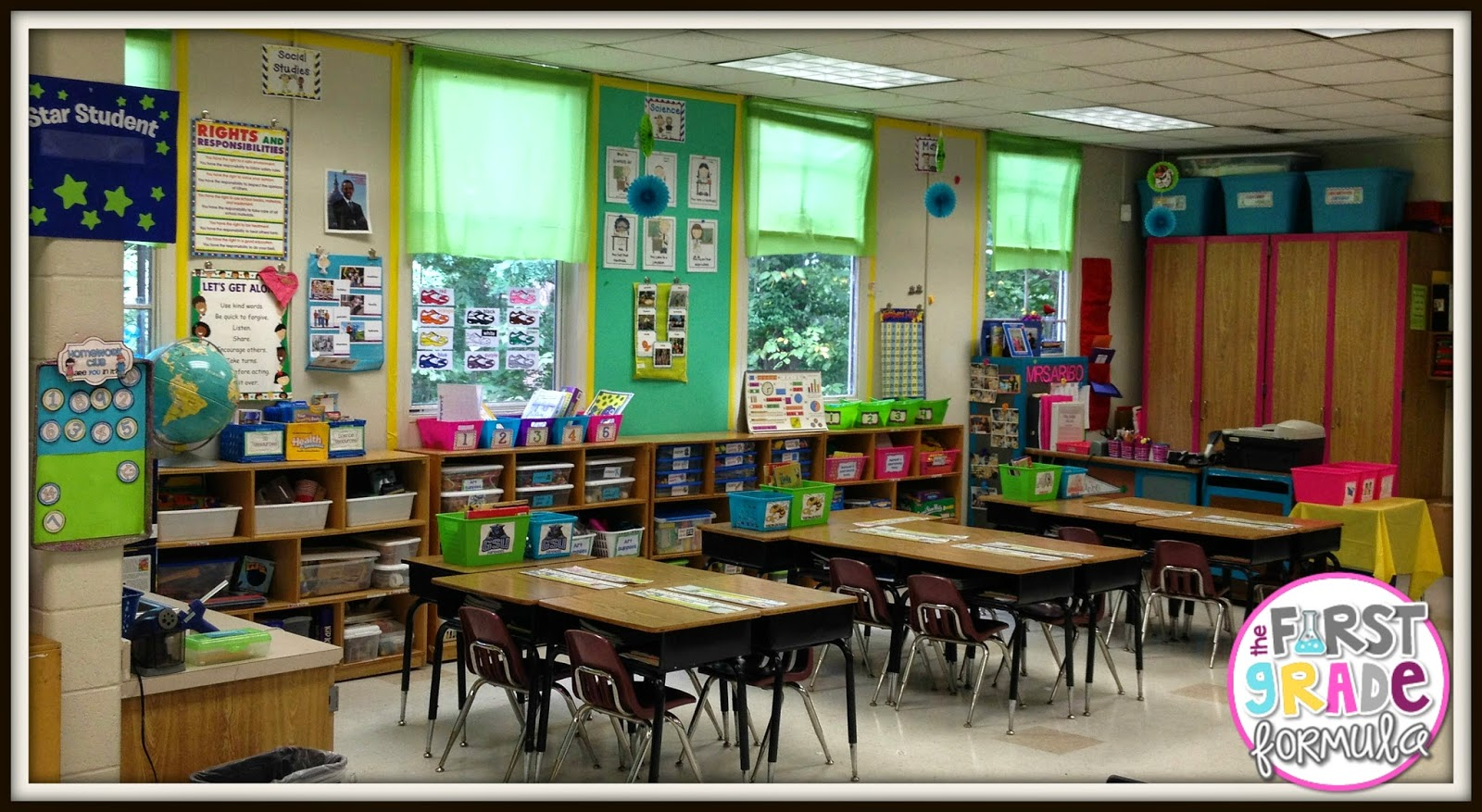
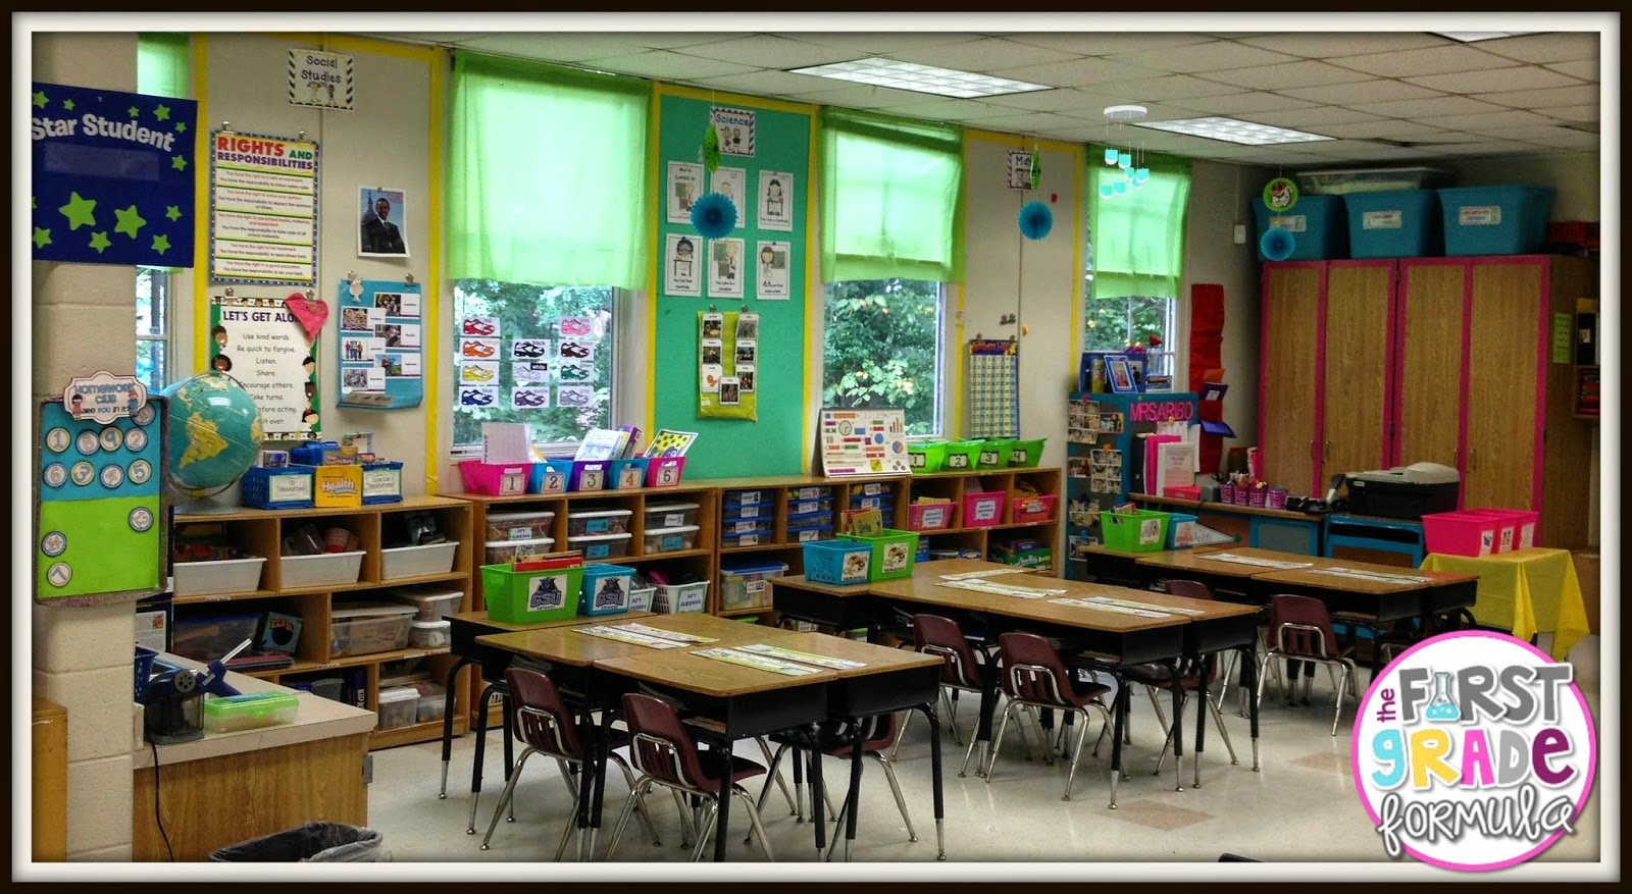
+ ceiling mobile [1099,105,1150,200]
